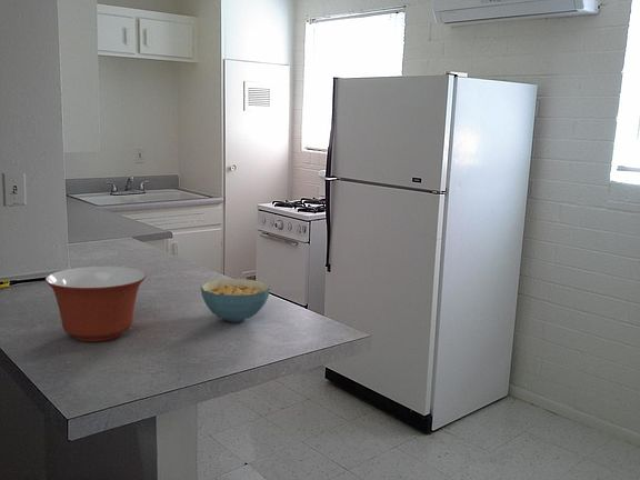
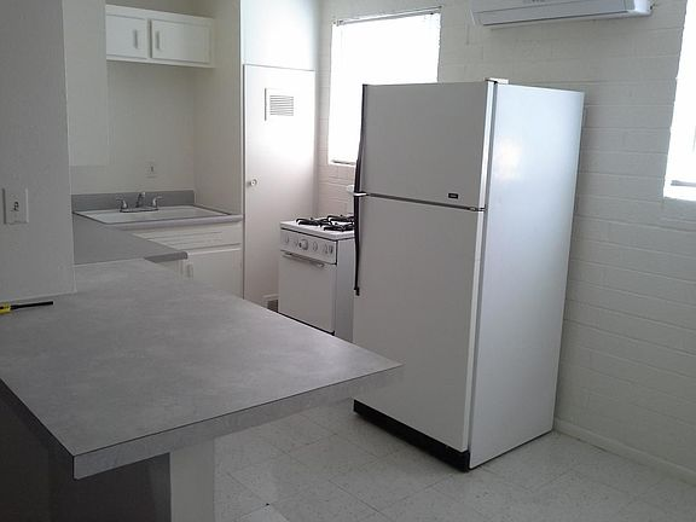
- mixing bowl [44,266,148,342]
- cereal bowl [200,278,271,323]
